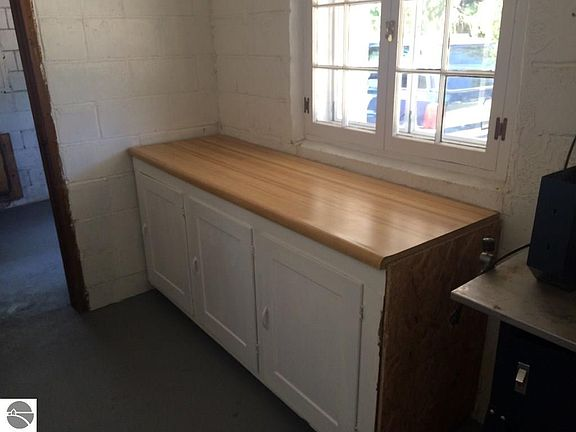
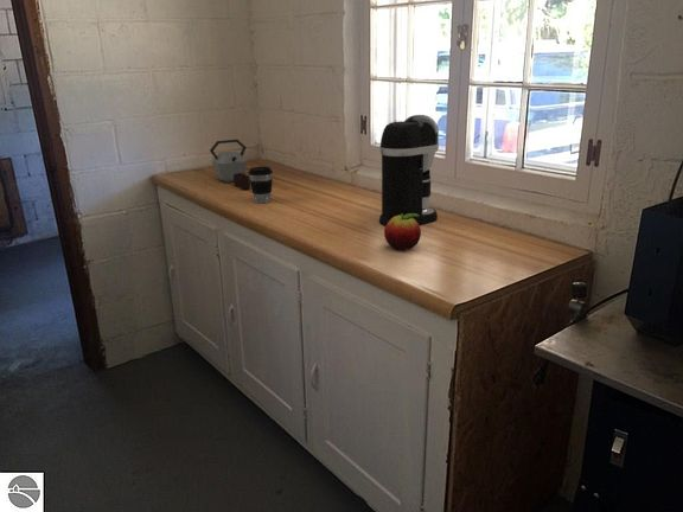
+ coffee maker [378,114,440,226]
+ kettle [209,139,251,190]
+ fruit [383,213,422,251]
+ coffee cup [248,166,274,205]
